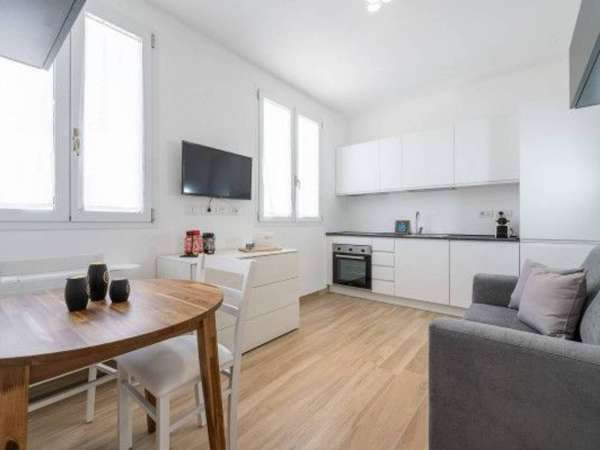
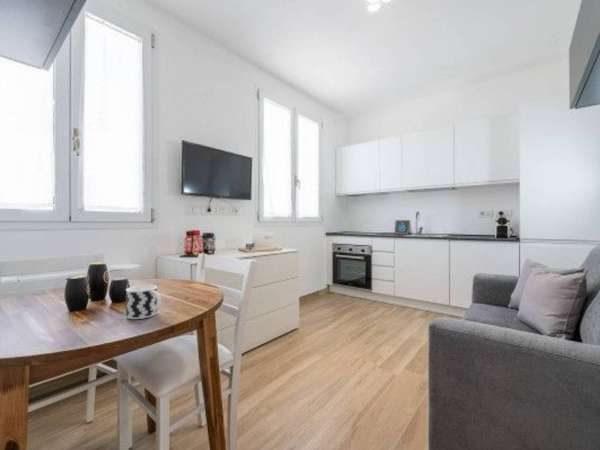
+ cup [125,284,162,320]
